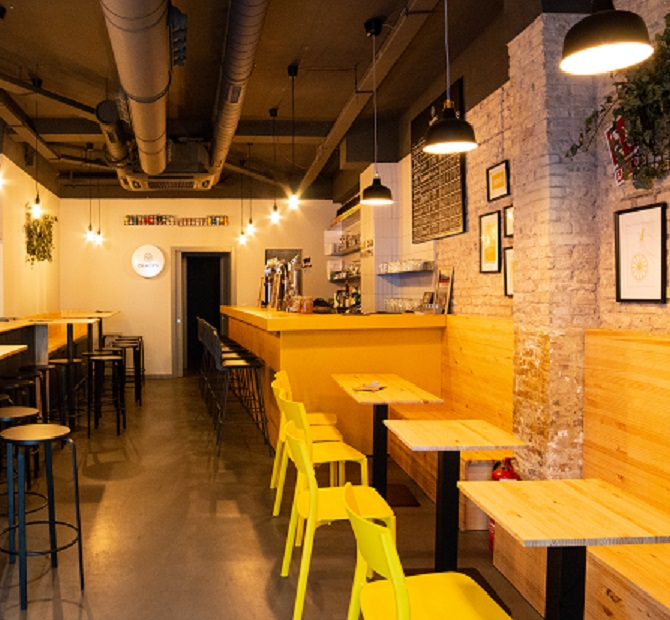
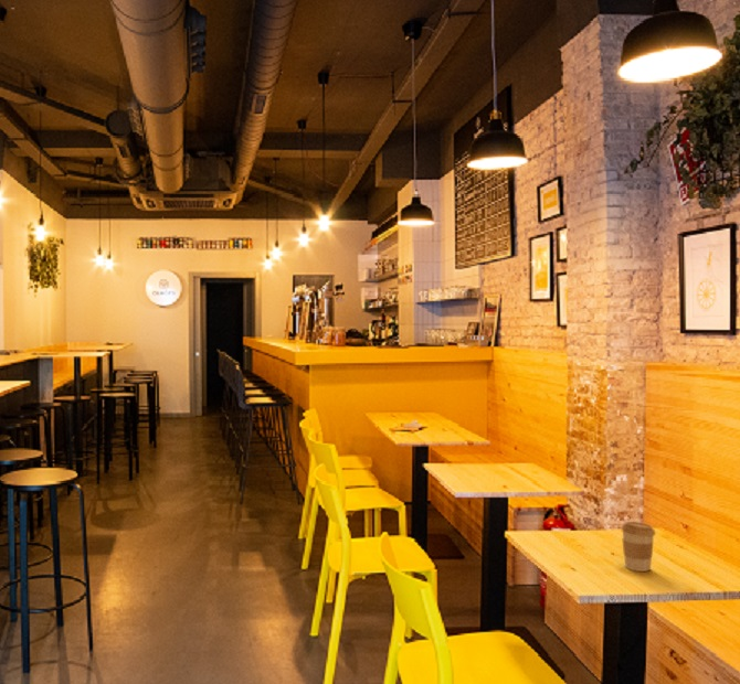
+ coffee cup [621,521,656,573]
